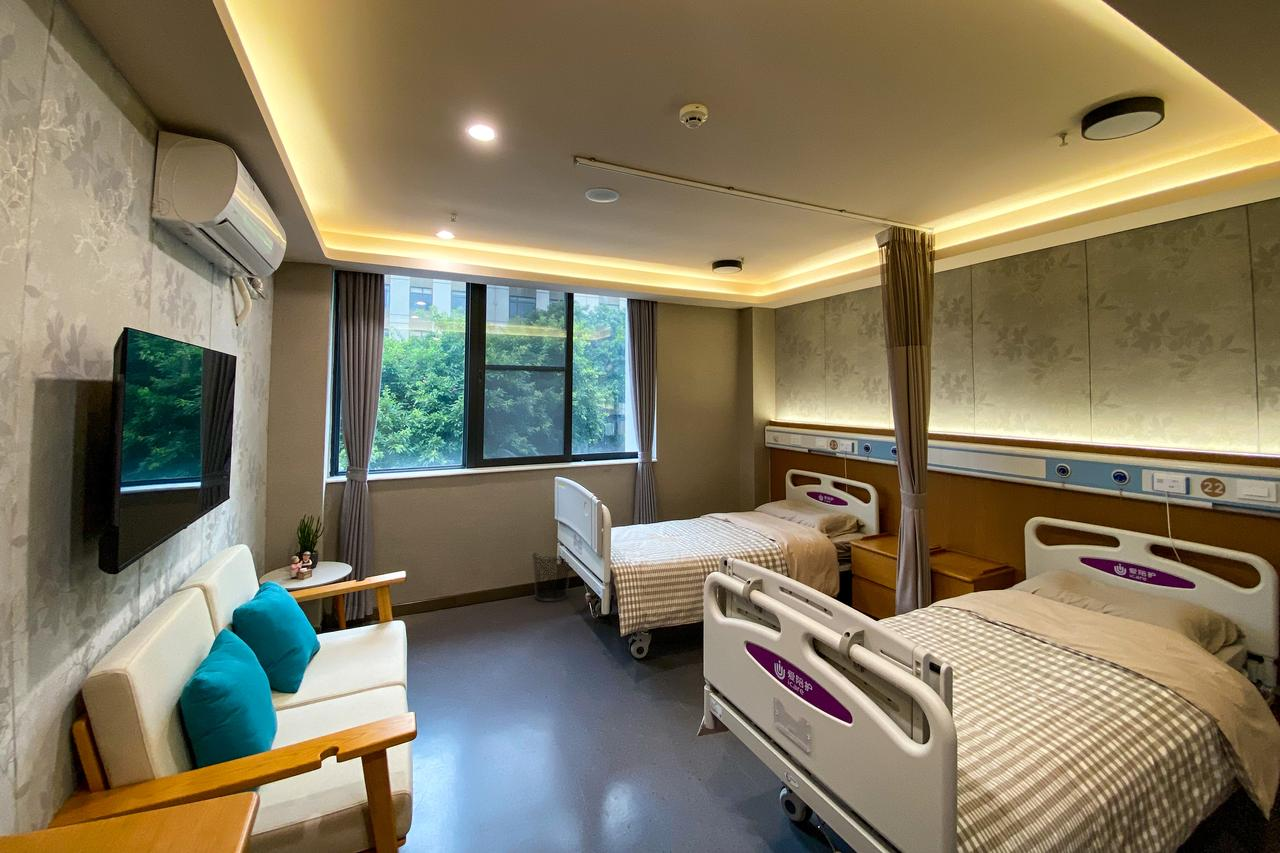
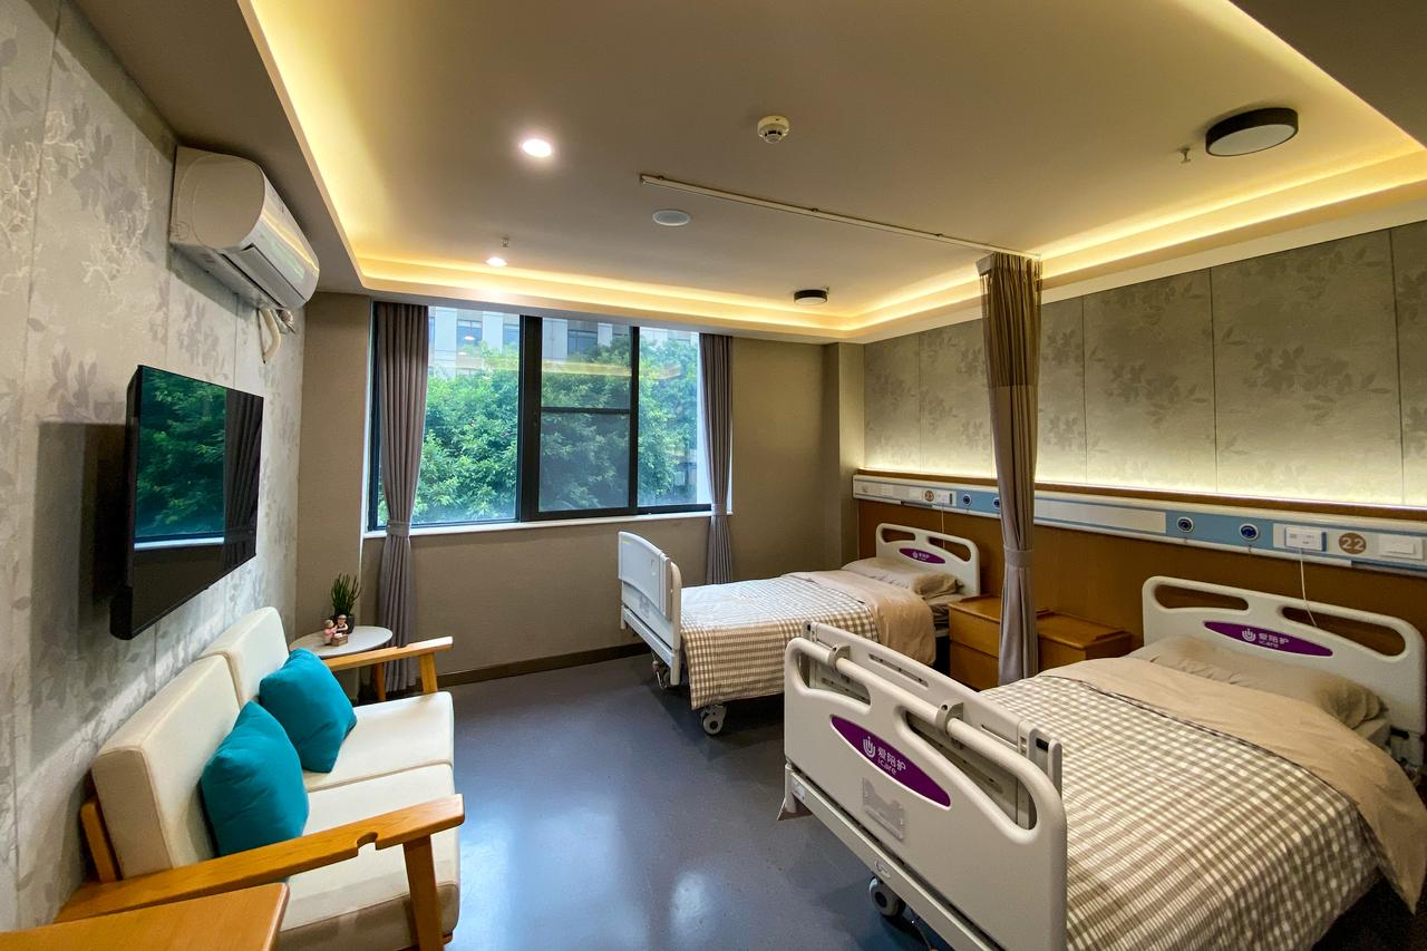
- waste bin [531,552,570,602]
